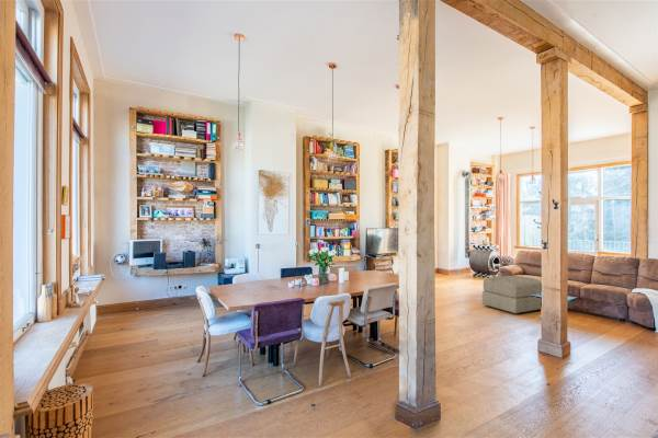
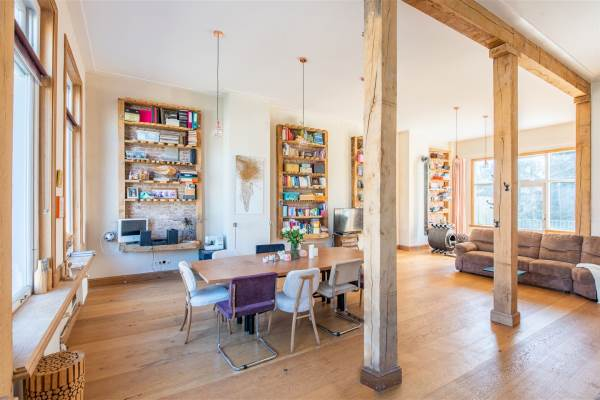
- ottoman [481,275,542,315]
